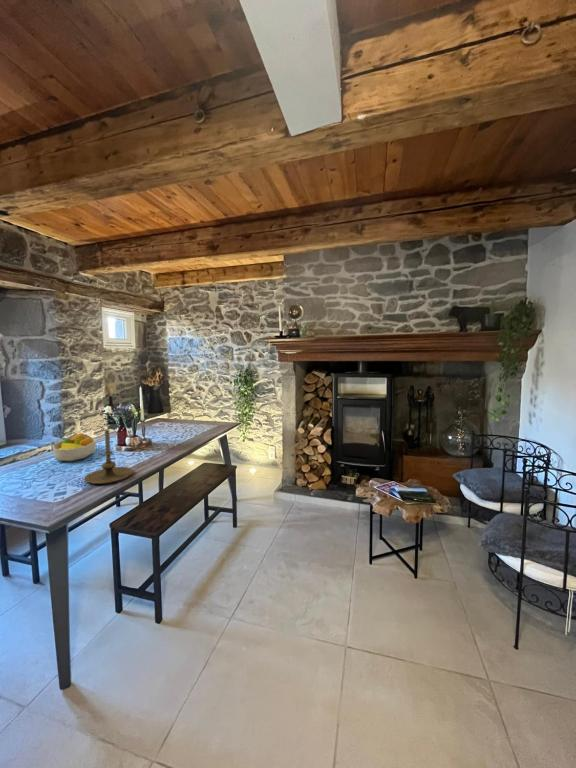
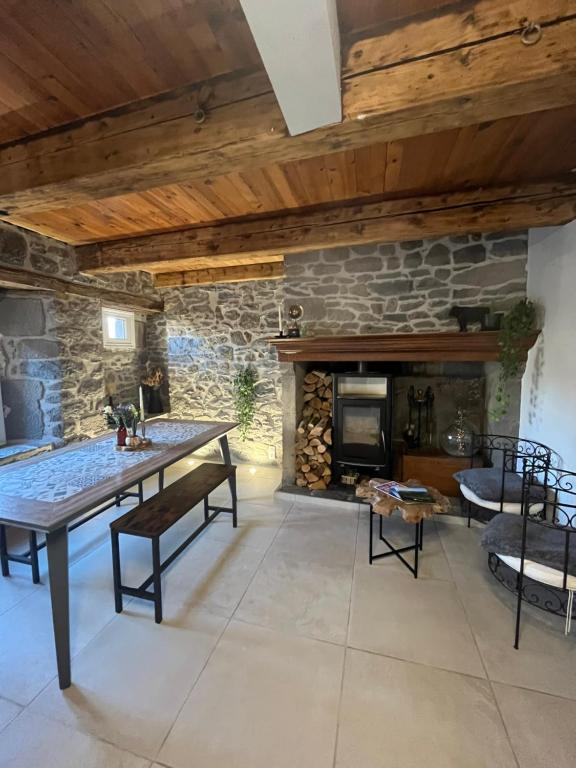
- candle holder [83,429,134,485]
- fruit bowl [51,433,97,462]
